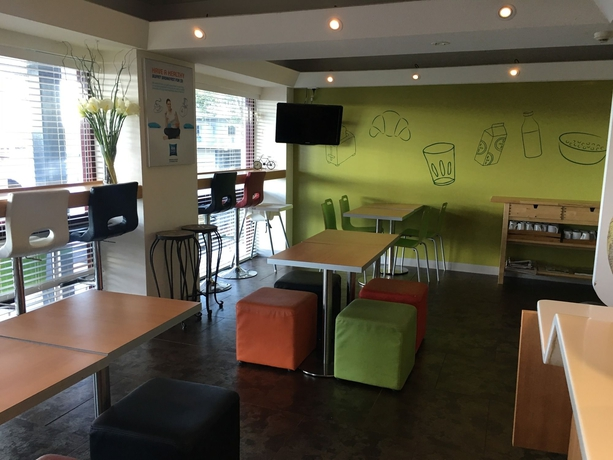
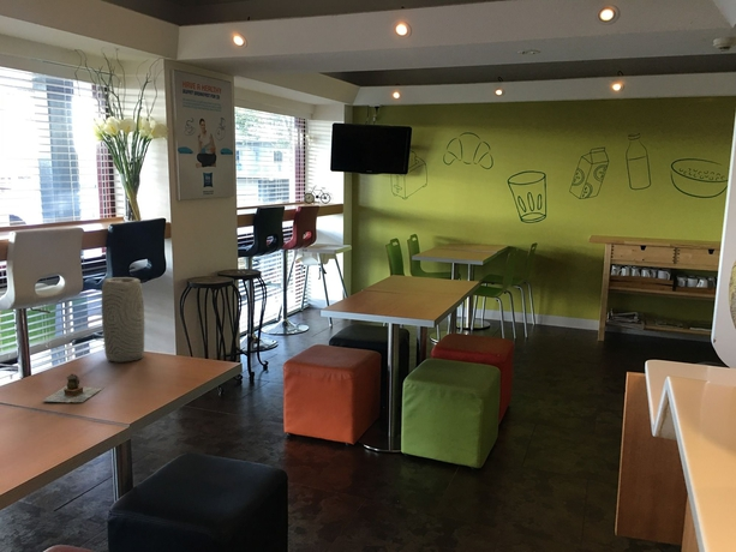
+ teapot [42,373,104,403]
+ vase [101,276,145,364]
